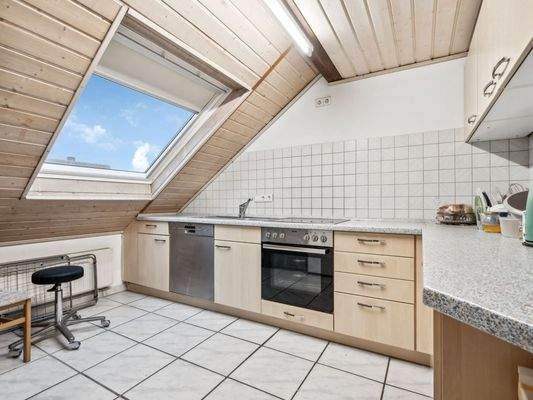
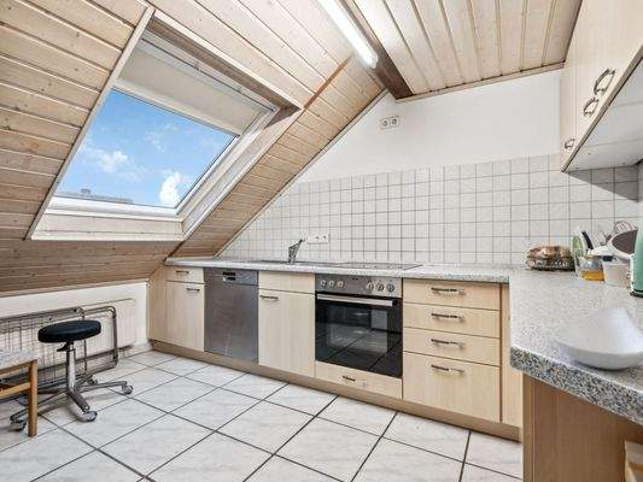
+ spoon rest [551,305,643,370]
